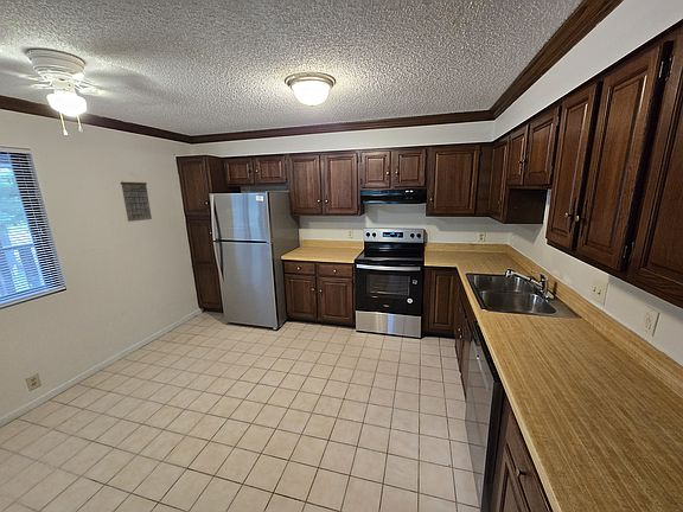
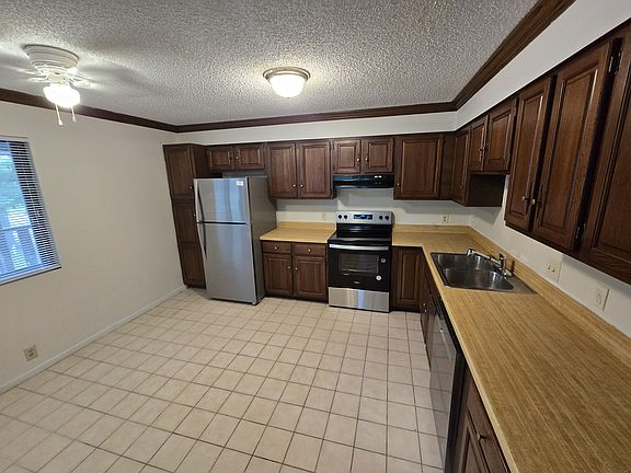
- calendar [120,172,153,223]
